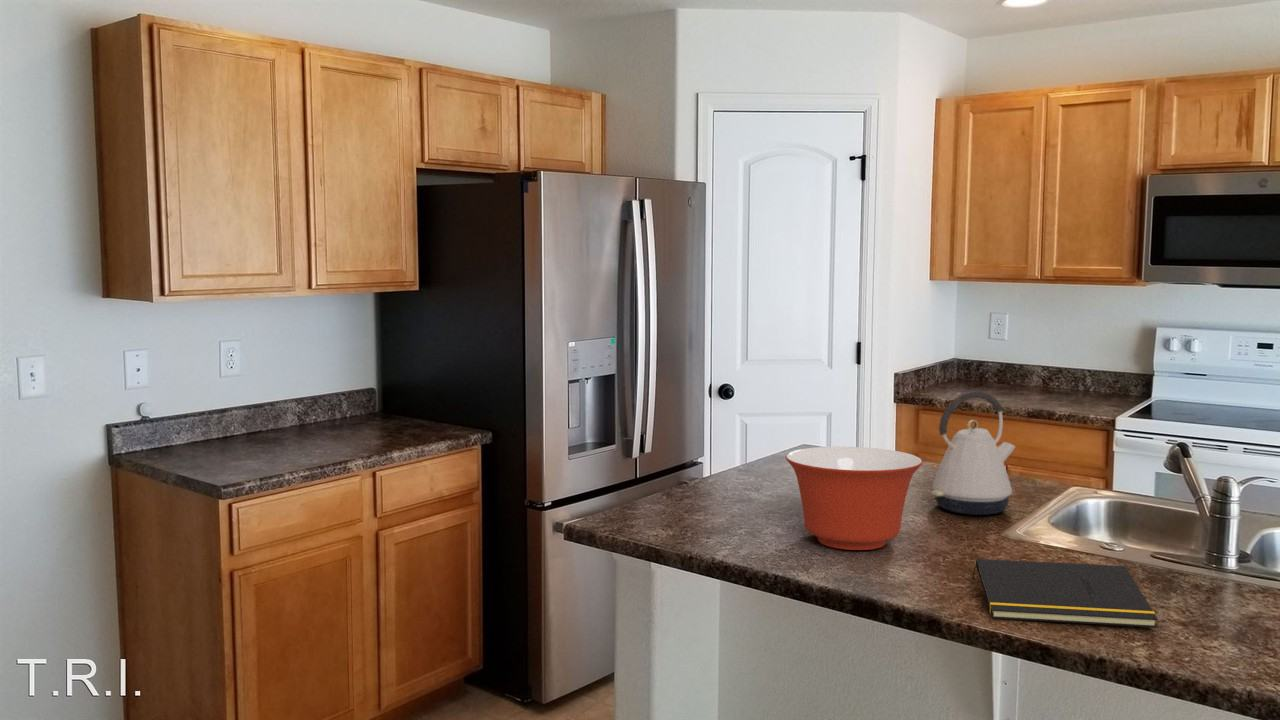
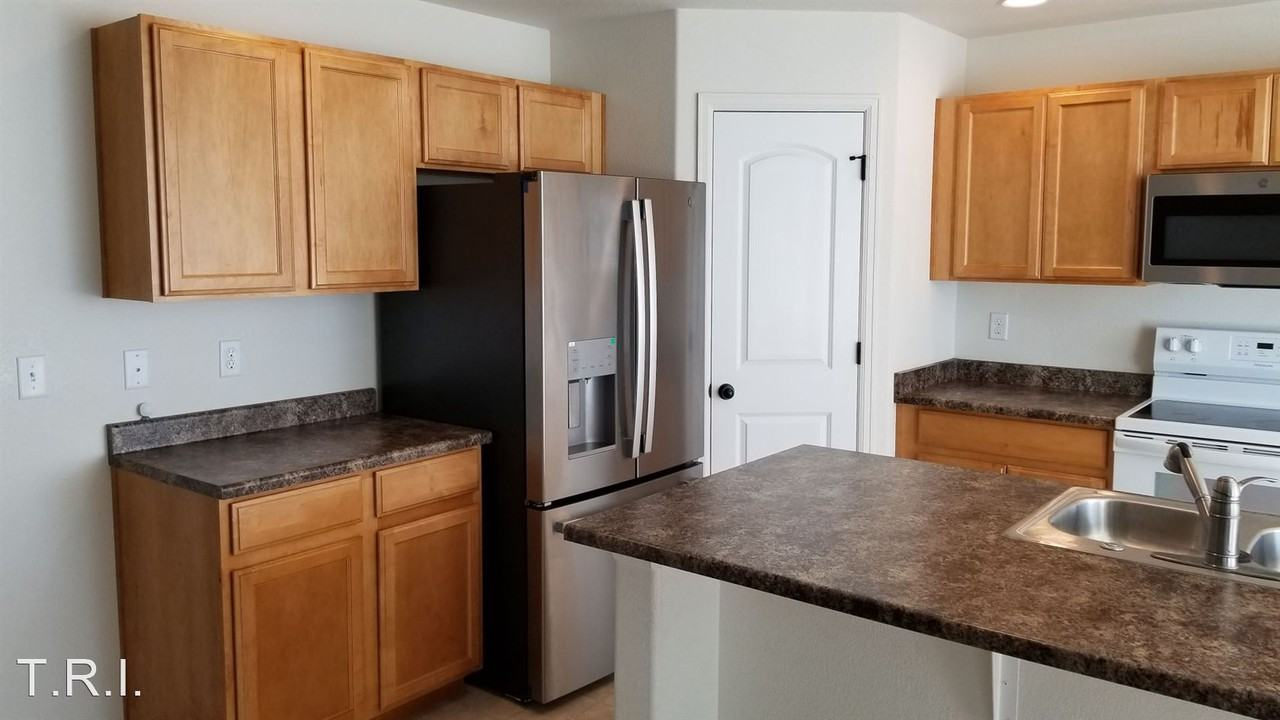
- mixing bowl [784,446,923,551]
- notepad [971,558,1159,628]
- kettle [931,390,1017,516]
